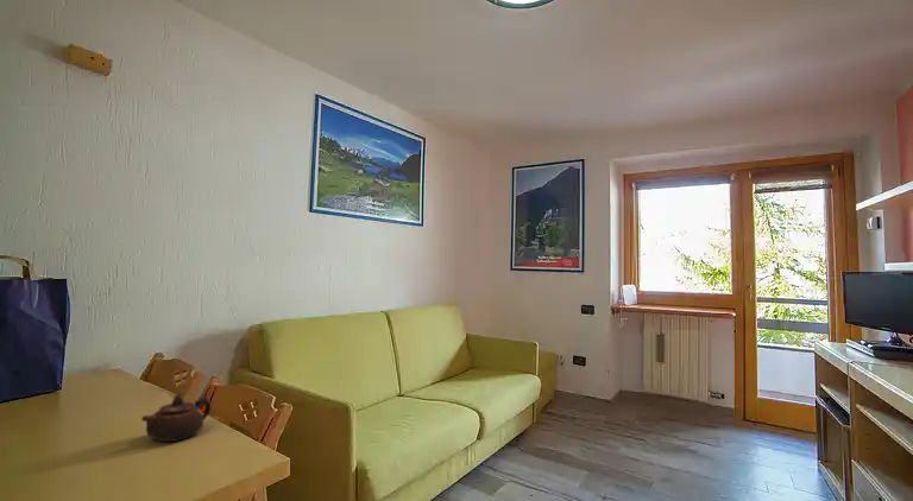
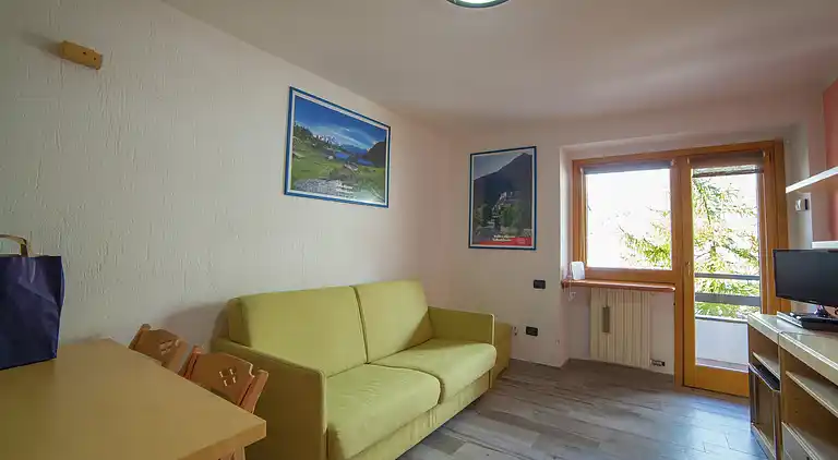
- teapot [140,394,212,443]
